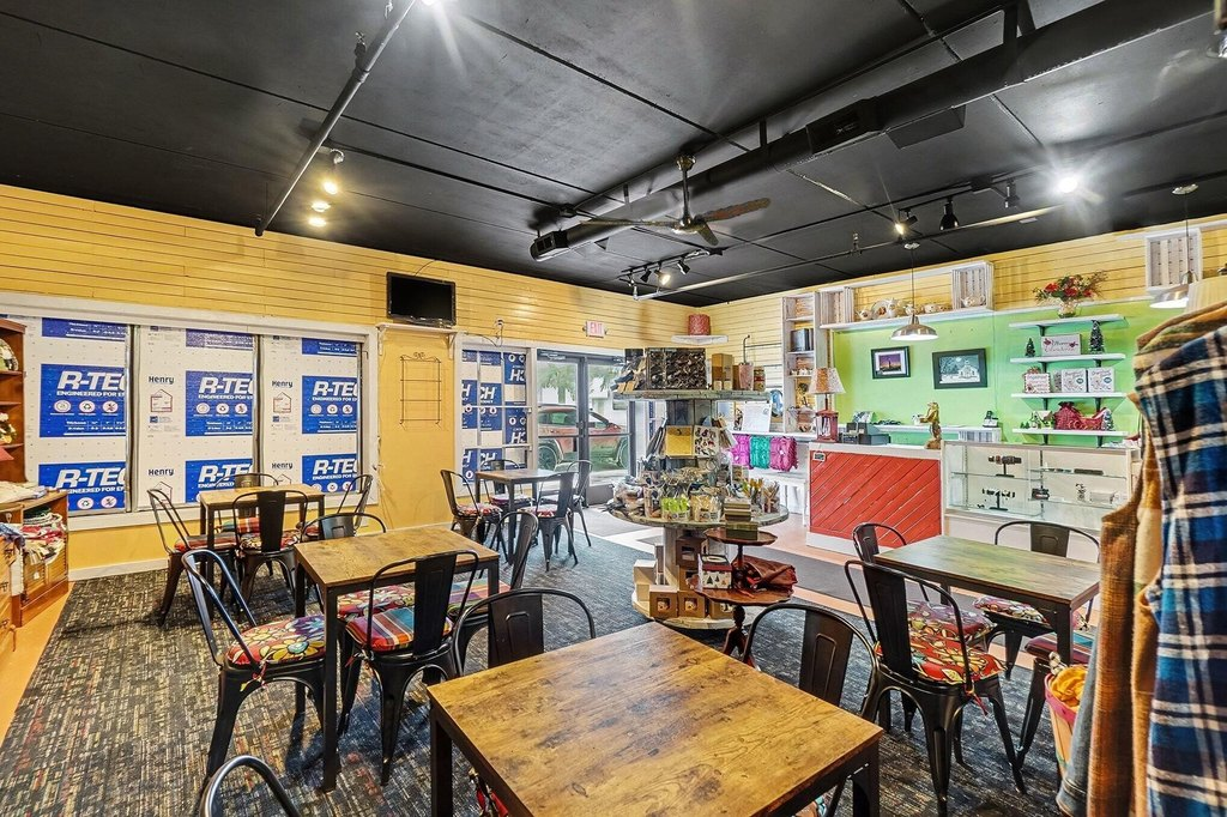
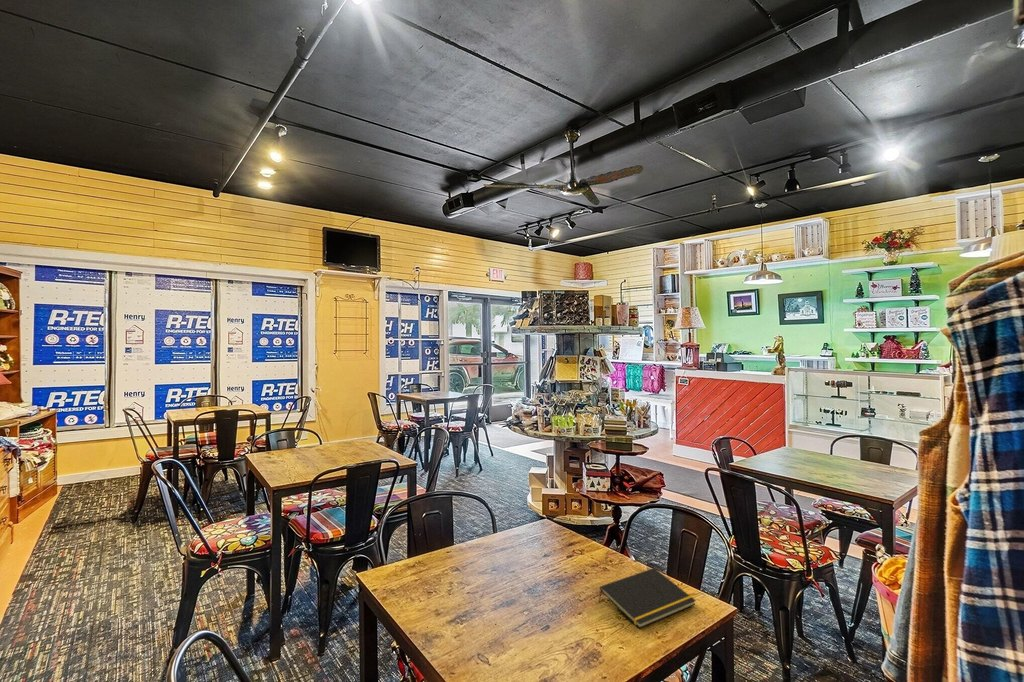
+ notepad [598,567,697,629]
